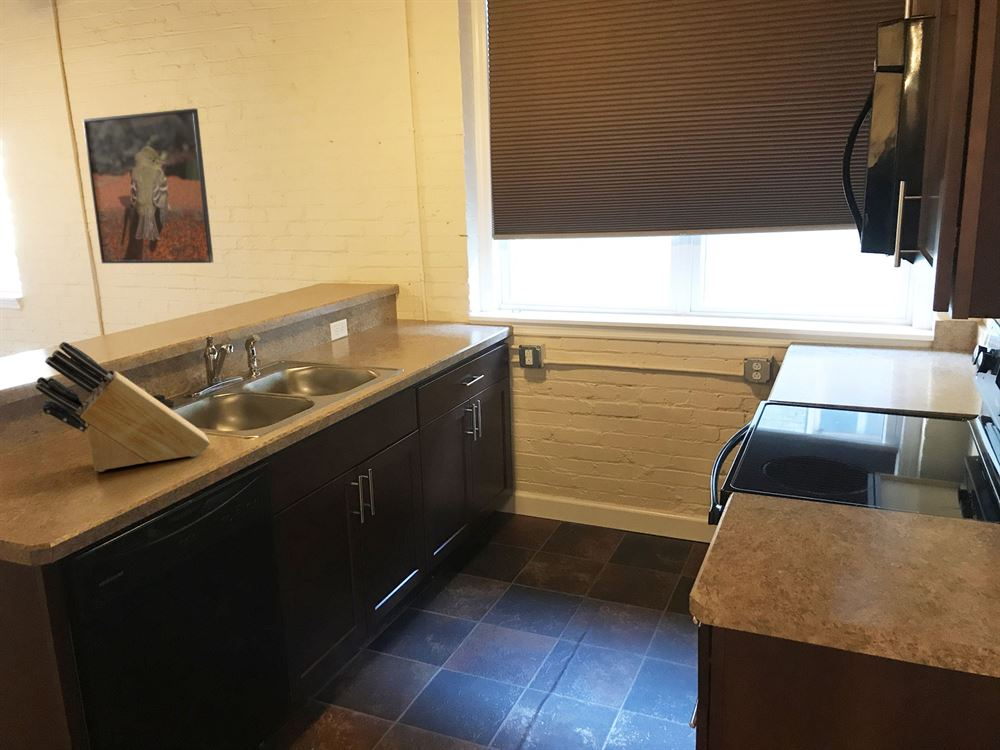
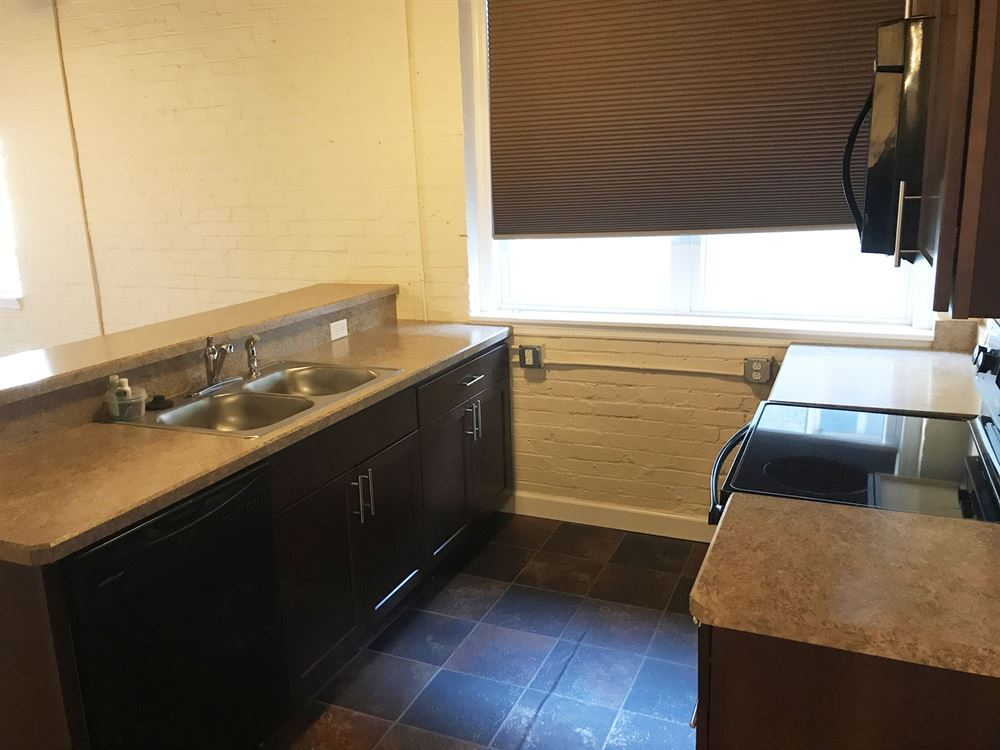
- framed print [82,107,214,264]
- knife block [34,341,211,473]
